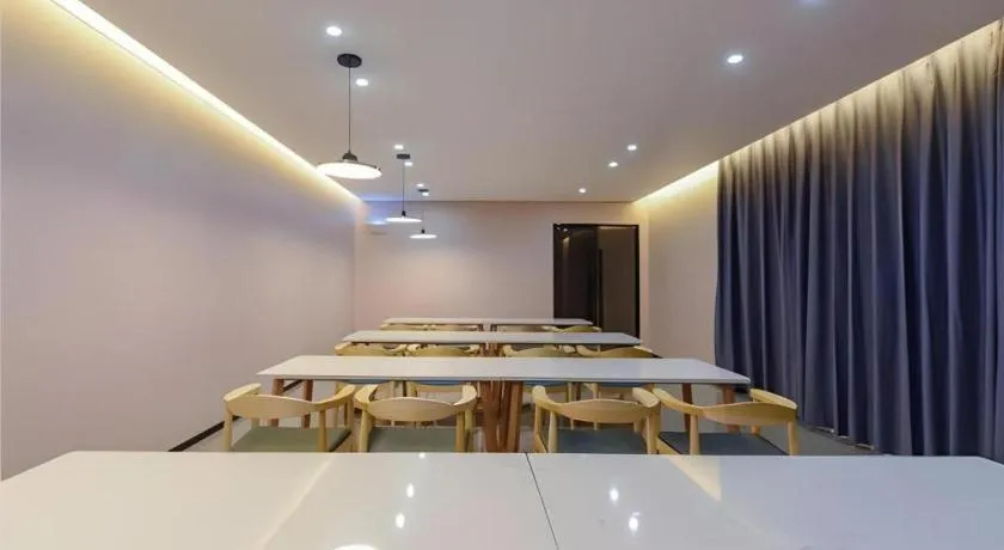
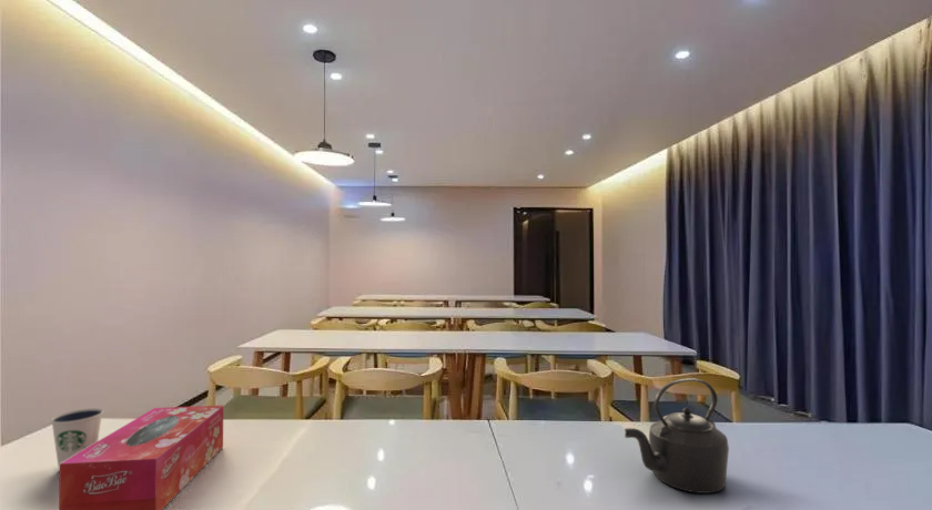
+ kettle [624,377,730,494]
+ tissue box [58,405,224,510]
+ dixie cup [50,408,104,472]
